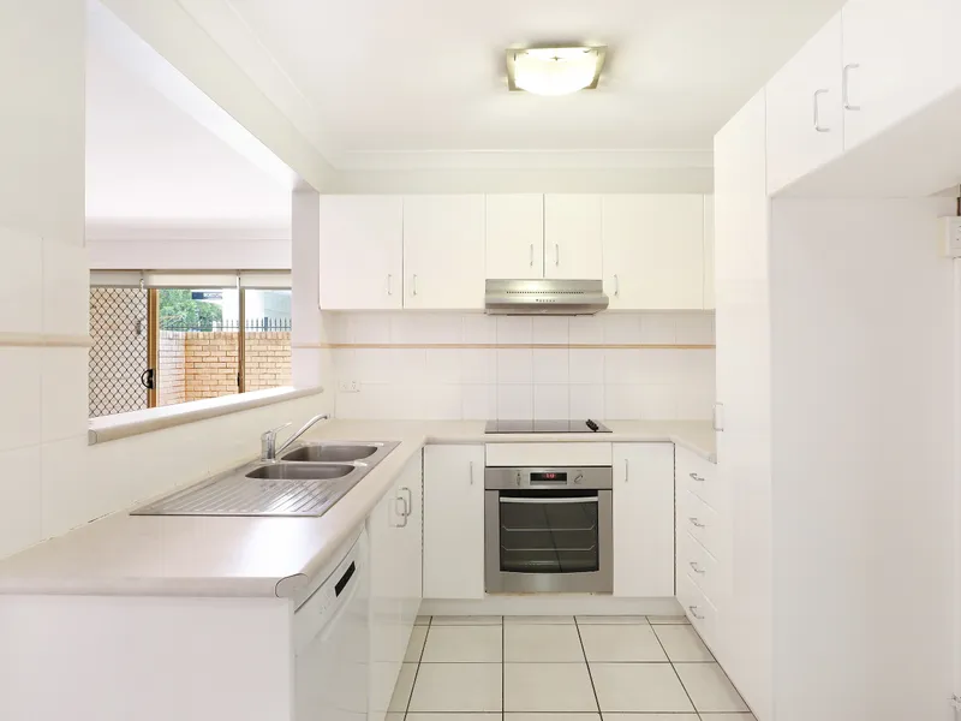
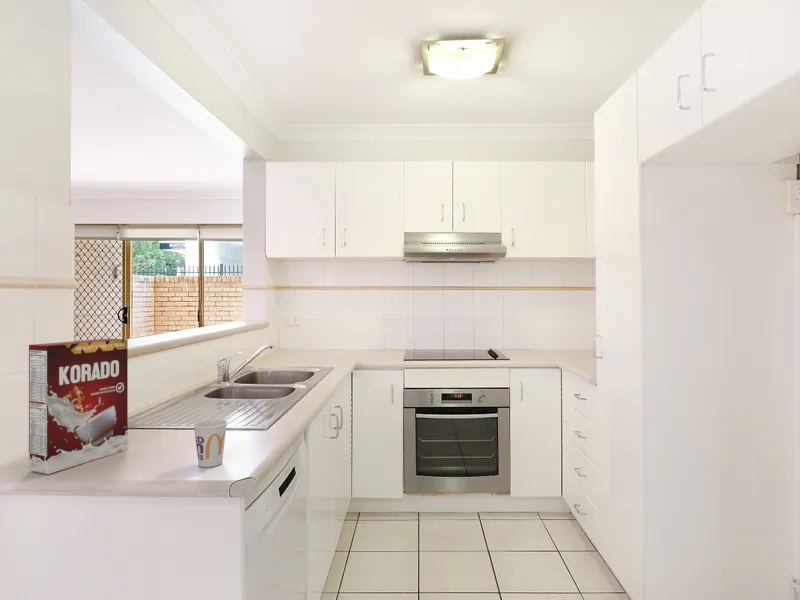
+ cereal box [28,338,129,475]
+ cup [192,418,228,468]
